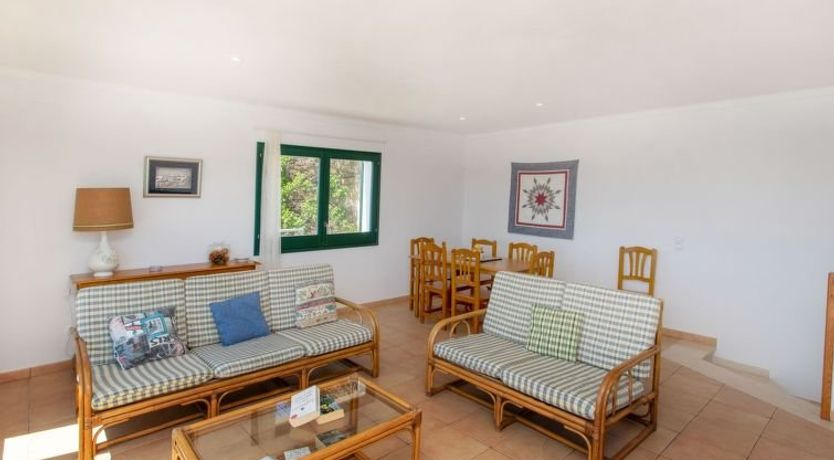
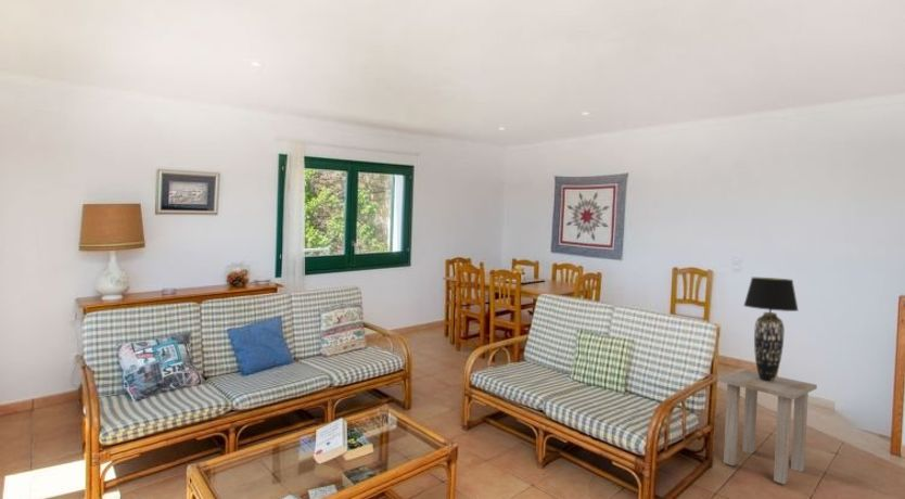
+ table lamp [742,277,800,382]
+ side table [718,369,818,485]
